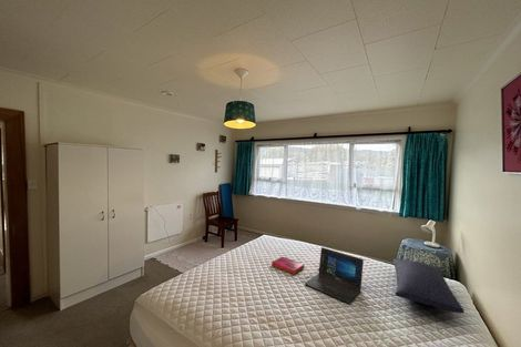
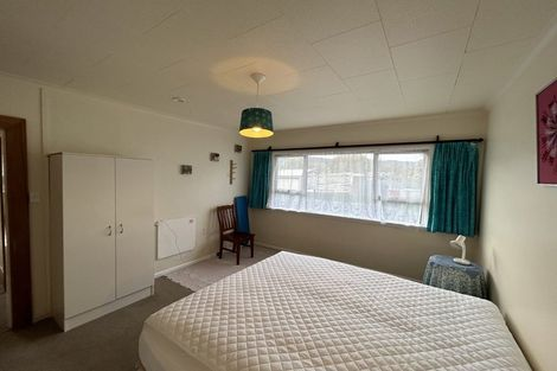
- pillow [391,257,464,314]
- laptop [304,246,365,304]
- hardback book [270,255,305,275]
